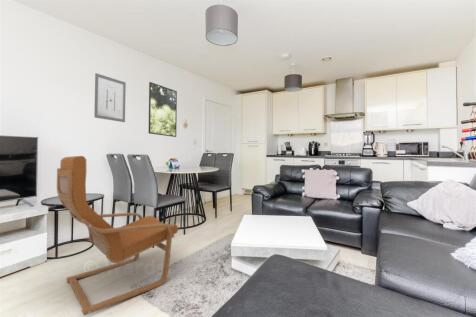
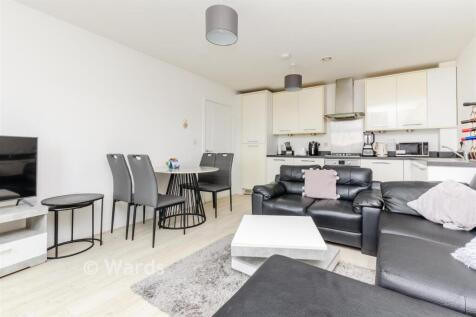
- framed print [148,81,178,138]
- wall art [93,72,127,123]
- armchair [56,155,179,316]
